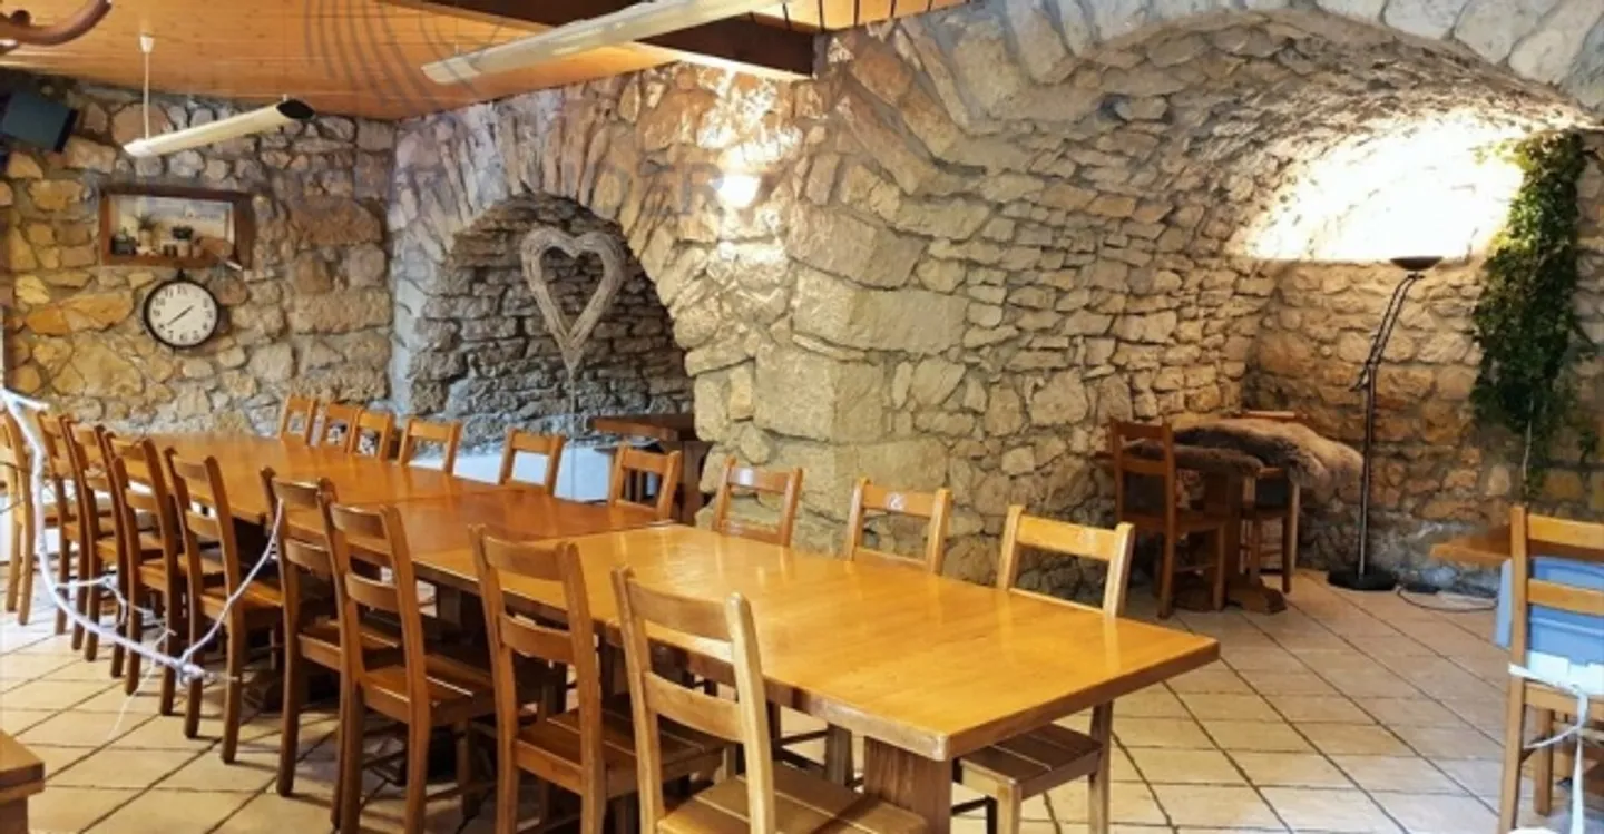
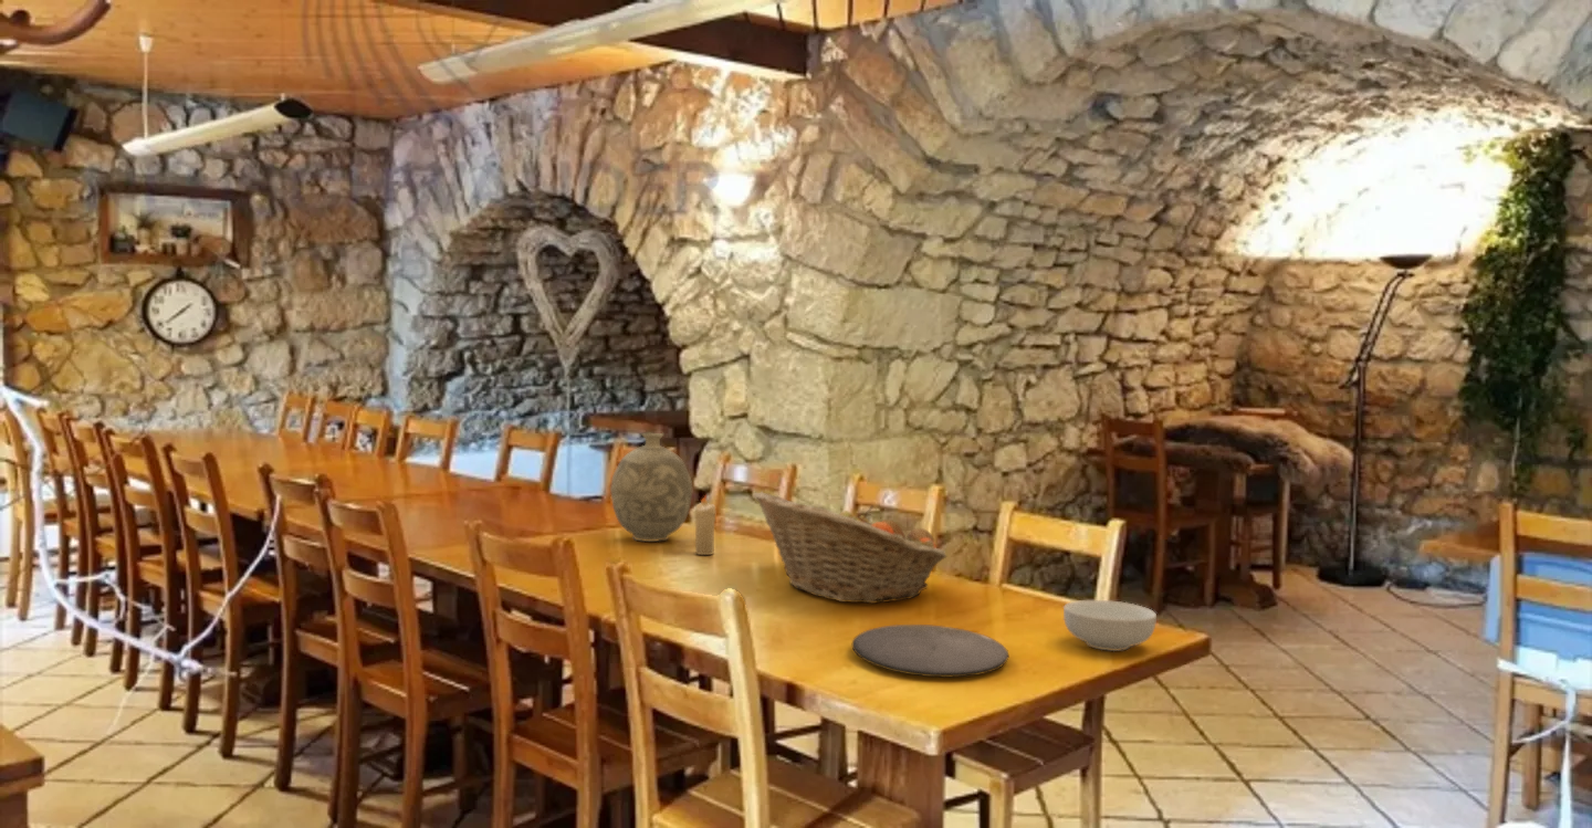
+ decorative vase [609,432,693,543]
+ fruit basket [752,491,947,605]
+ cereal bowl [1062,599,1158,652]
+ candle [694,493,716,556]
+ plate [851,623,1009,679]
